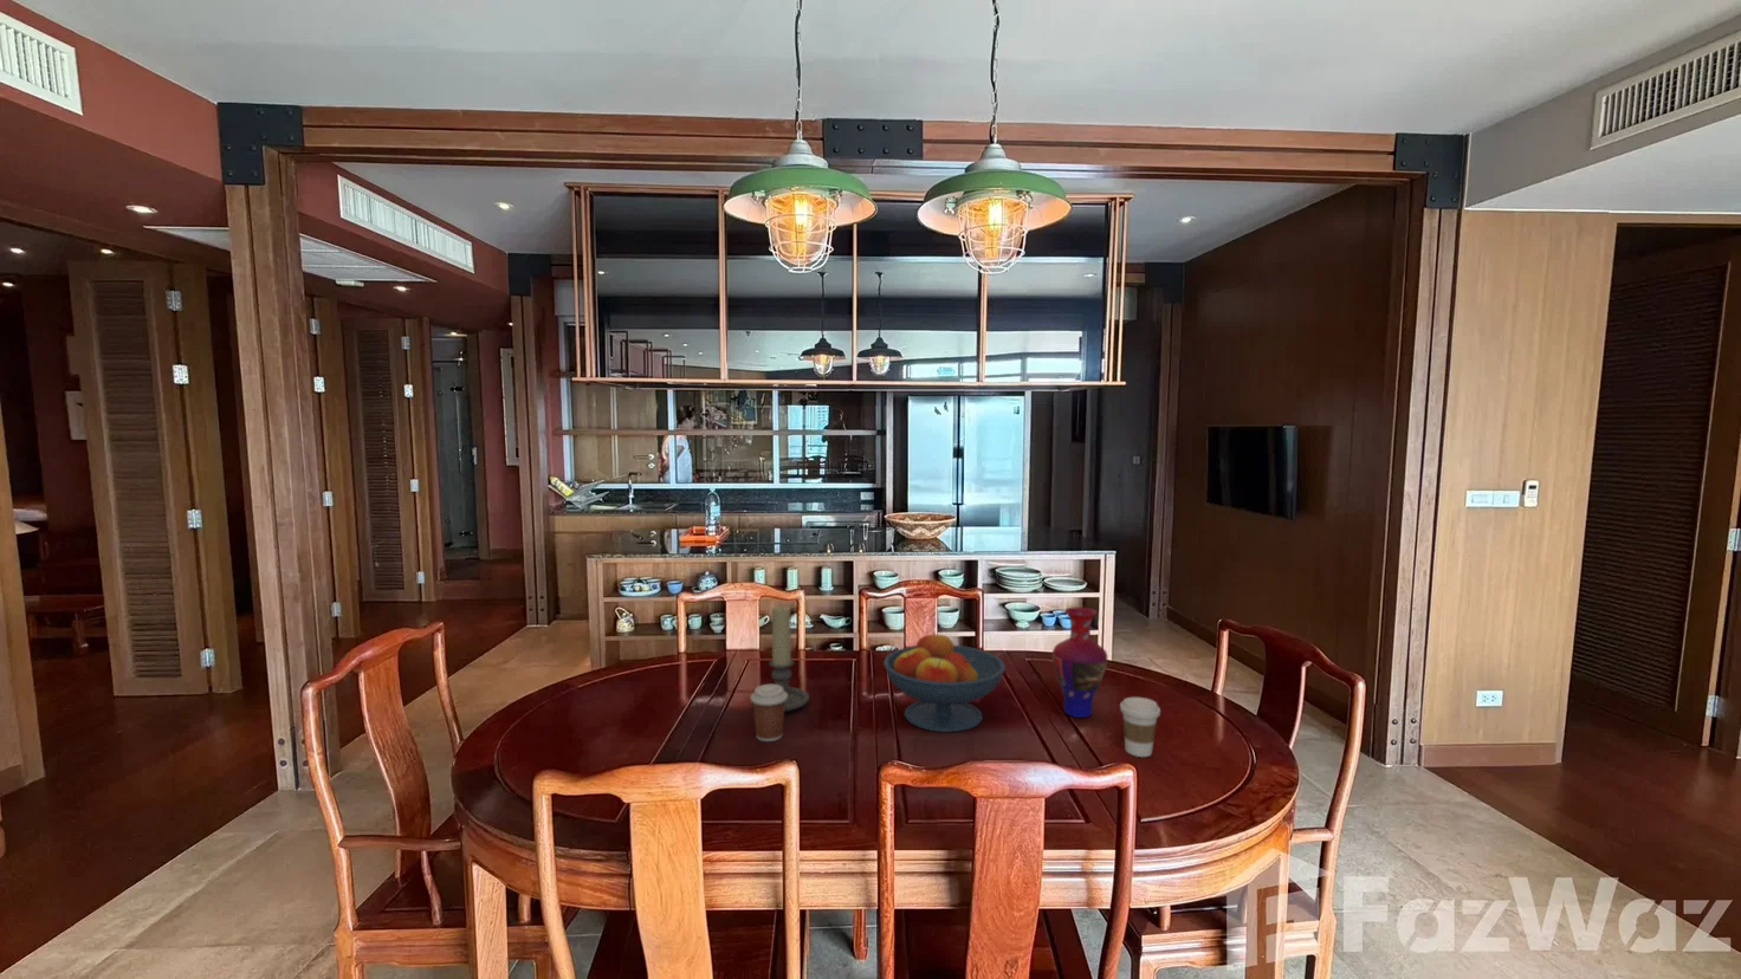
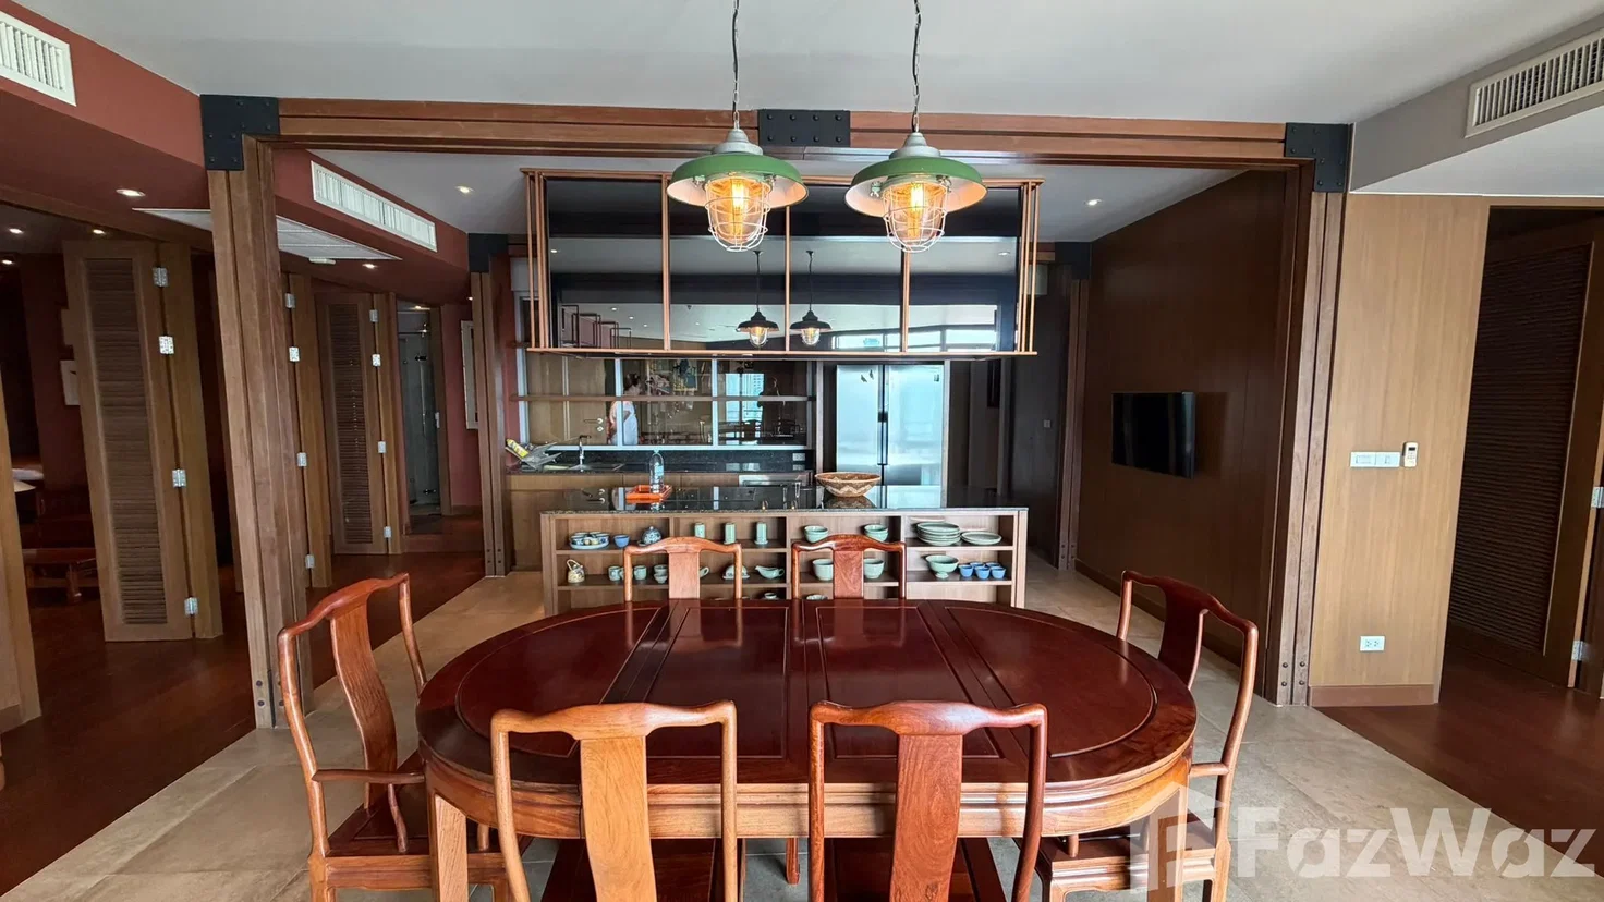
- vase [1051,606,1110,718]
- coffee cup [749,684,788,742]
- candle holder [768,604,811,712]
- coffee cup [1119,697,1161,758]
- fruit bowl [882,629,1007,733]
